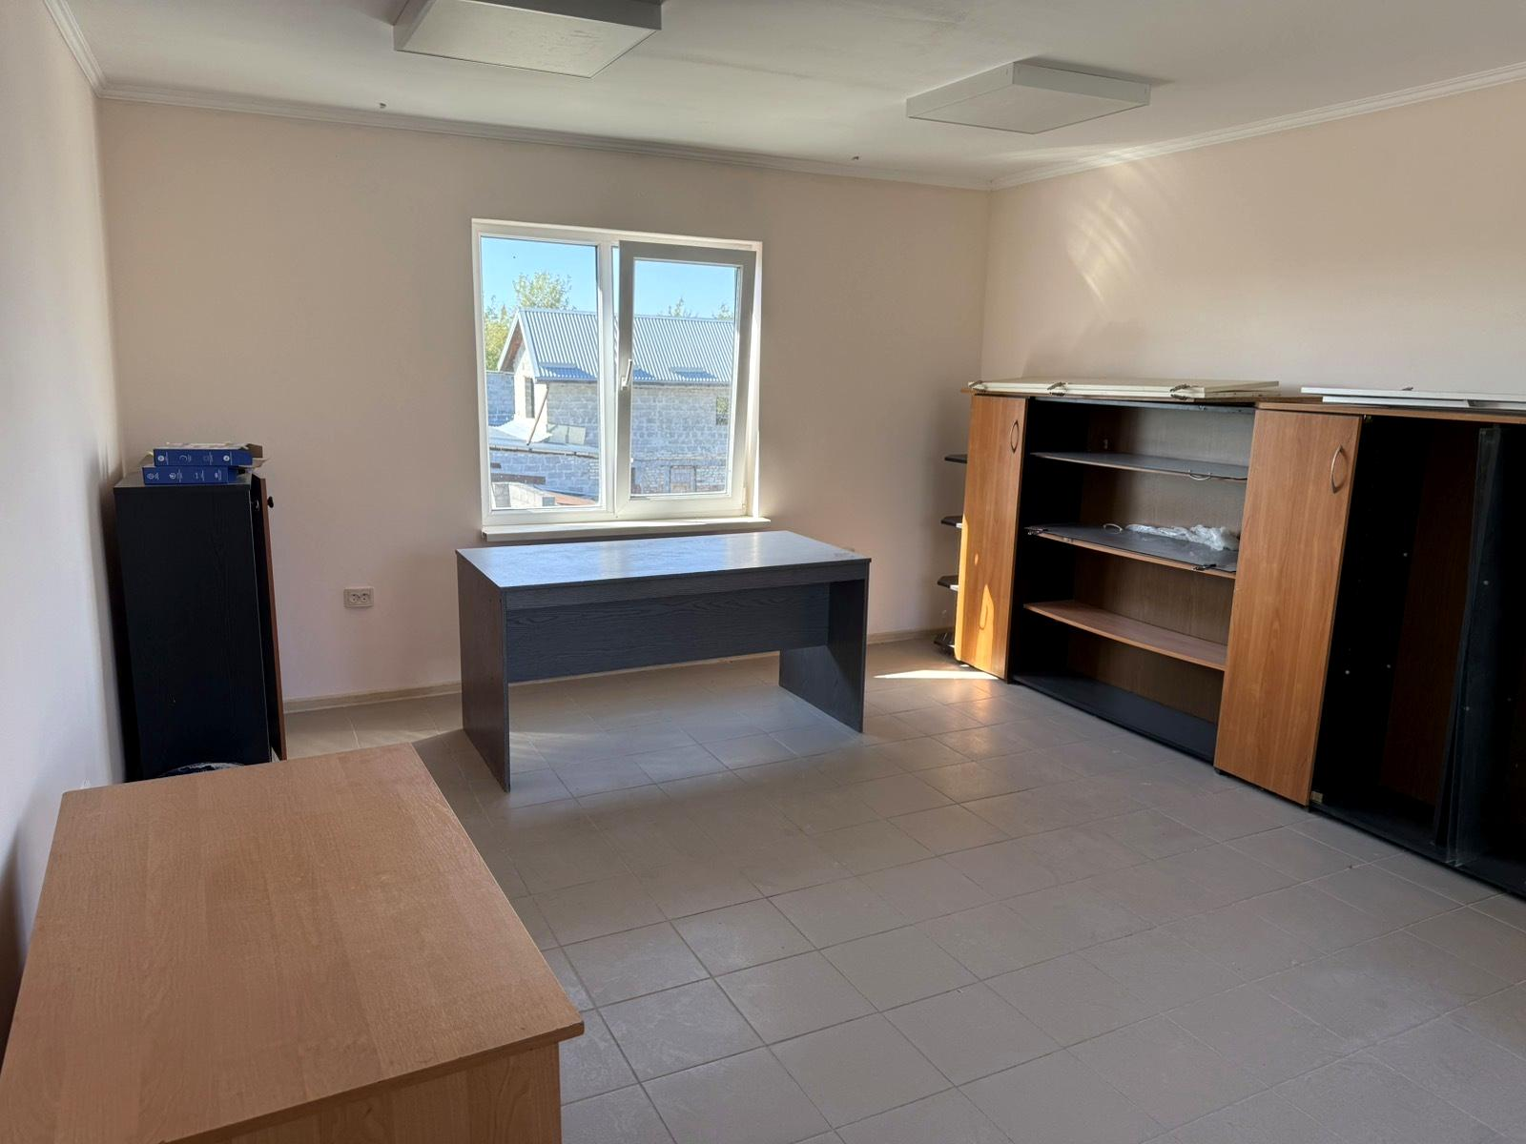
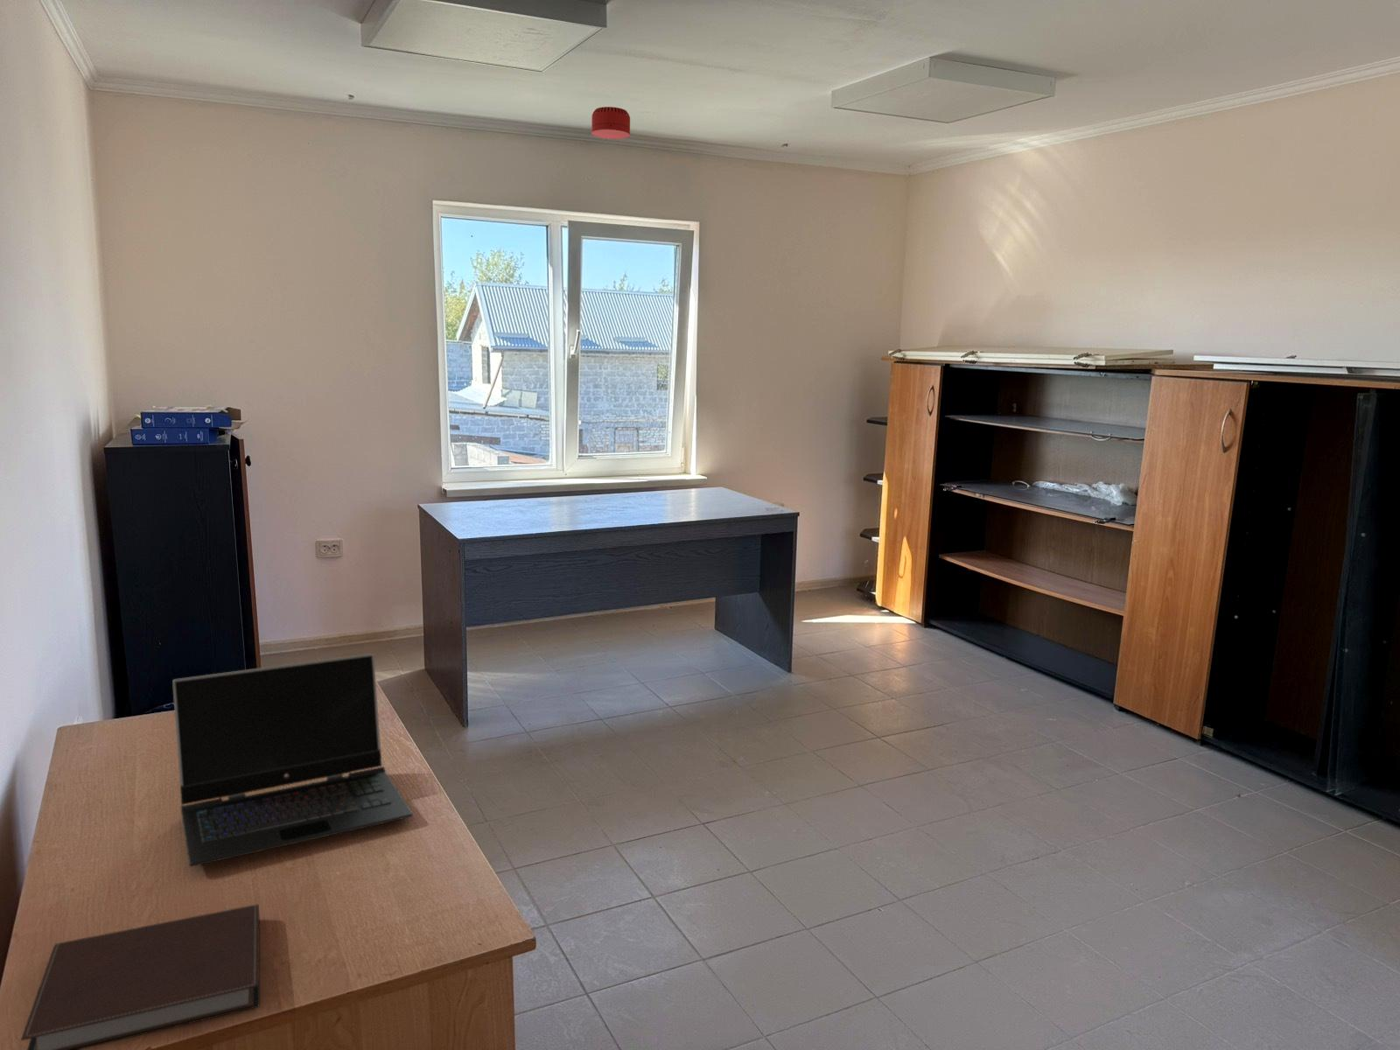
+ laptop computer [172,653,413,867]
+ notebook [20,903,261,1050]
+ smoke detector [591,106,631,140]
